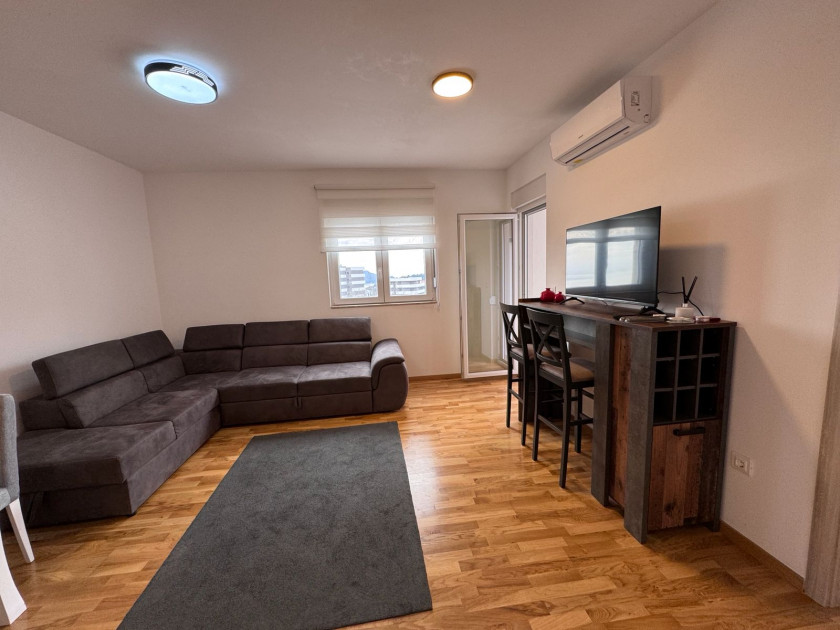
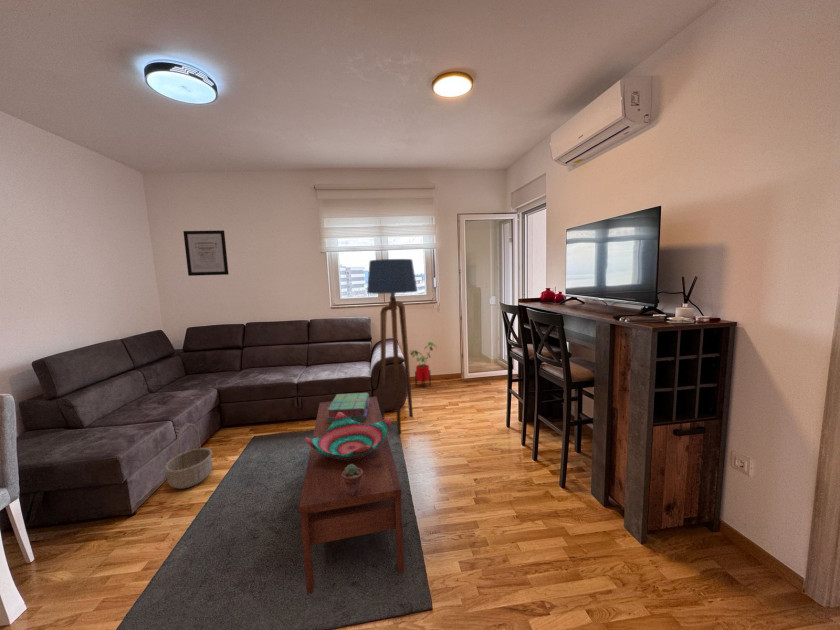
+ stack of books [327,392,370,423]
+ basket [164,422,213,490]
+ floor lamp [366,258,418,434]
+ house plant [408,340,438,389]
+ coffee table [298,396,405,595]
+ potted succulent [342,464,363,495]
+ wall art [182,229,230,277]
+ decorative bowl [304,412,392,460]
